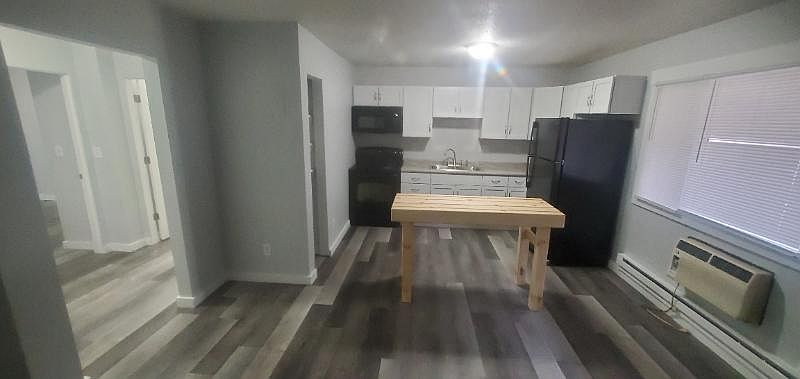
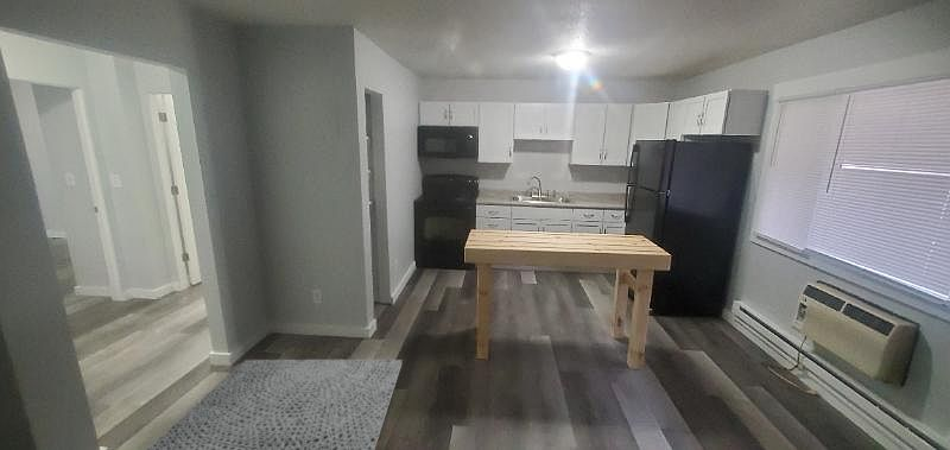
+ rug [146,359,404,450]
